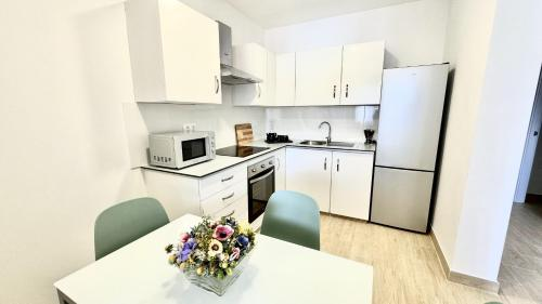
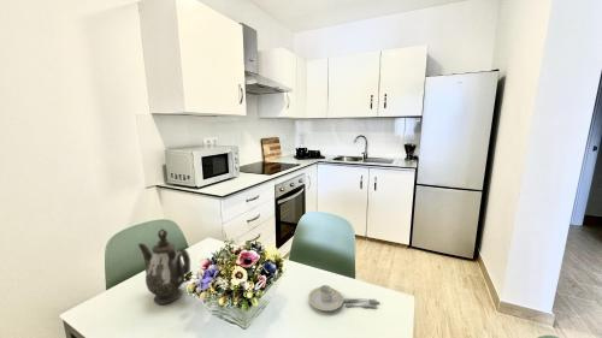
+ teapot [137,227,191,306]
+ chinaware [307,284,380,312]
